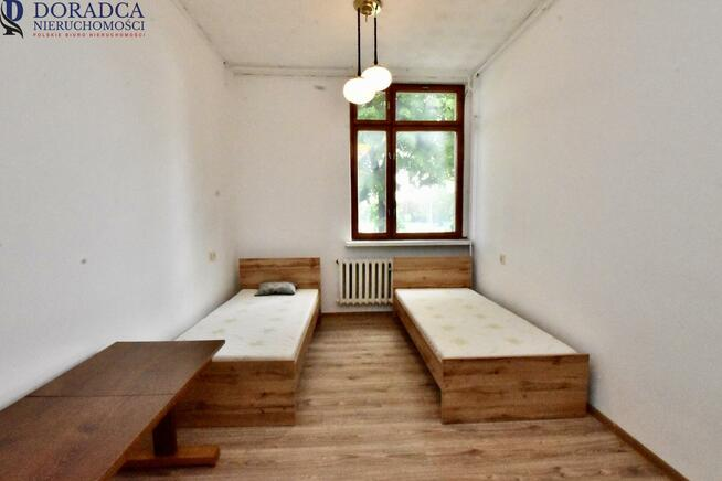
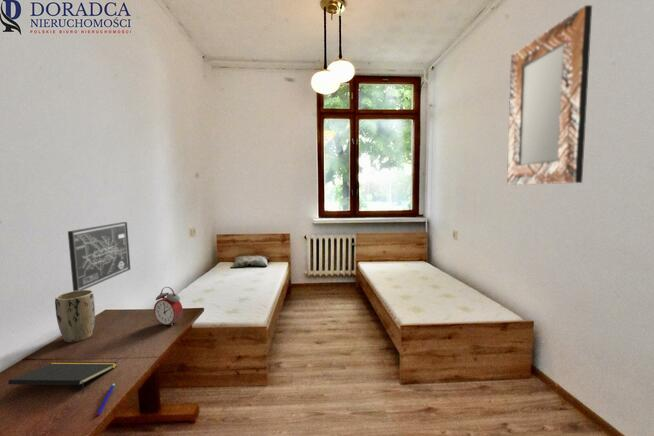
+ wall art [67,221,131,292]
+ pen [95,382,116,418]
+ home mirror [506,4,593,186]
+ plant pot [54,289,96,343]
+ notepad [7,361,118,394]
+ alarm clock [153,286,184,327]
